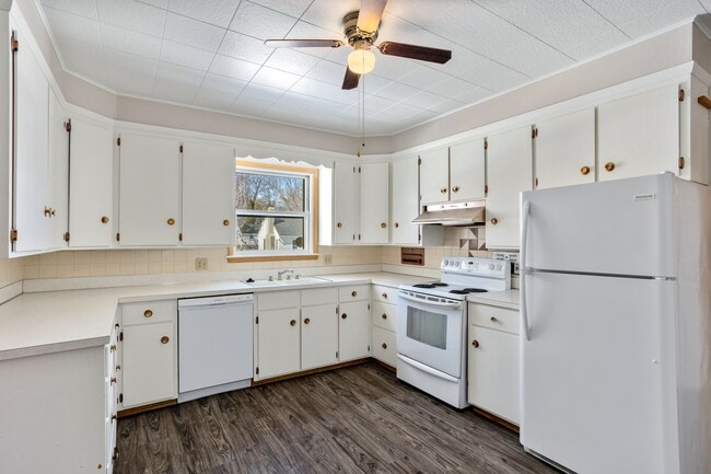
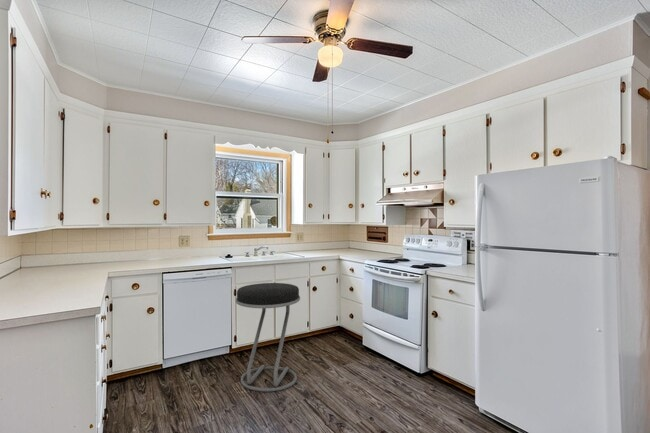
+ stool [235,282,301,393]
